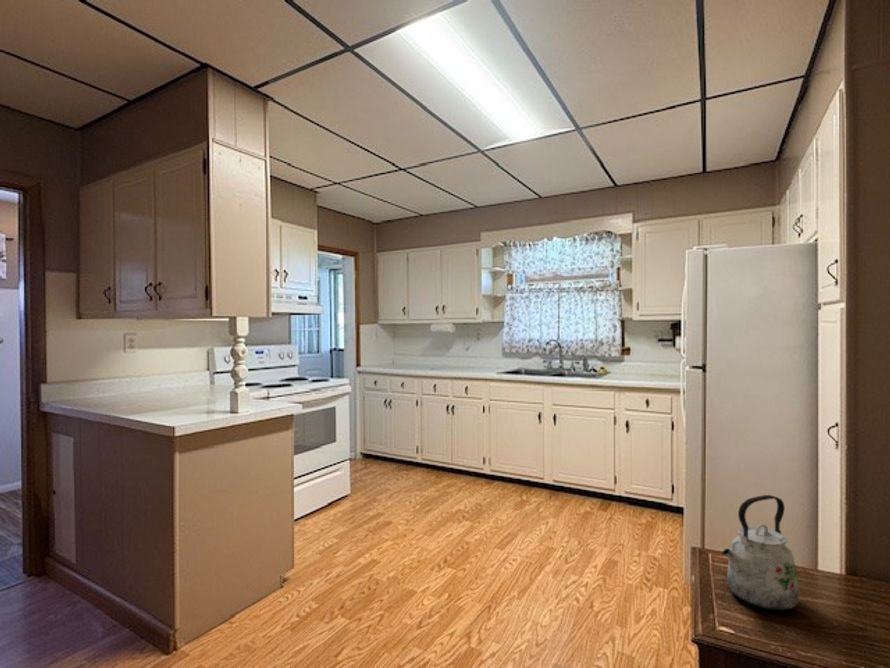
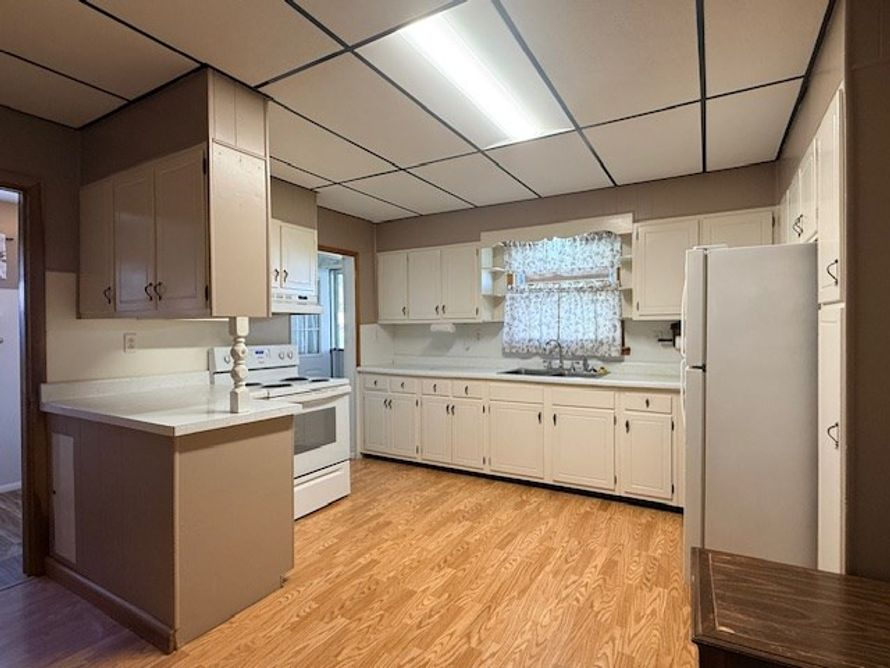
- kettle [721,494,800,611]
